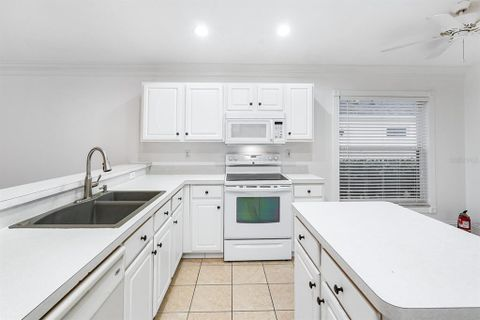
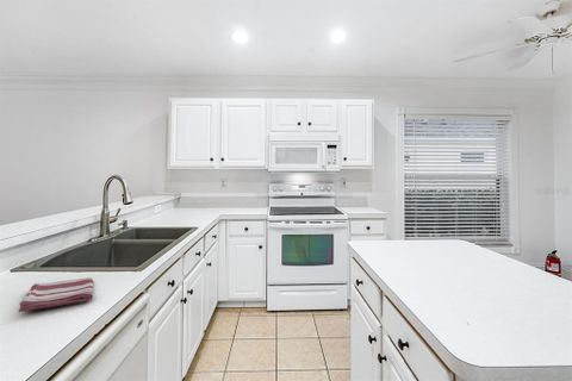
+ dish towel [17,276,94,313]
